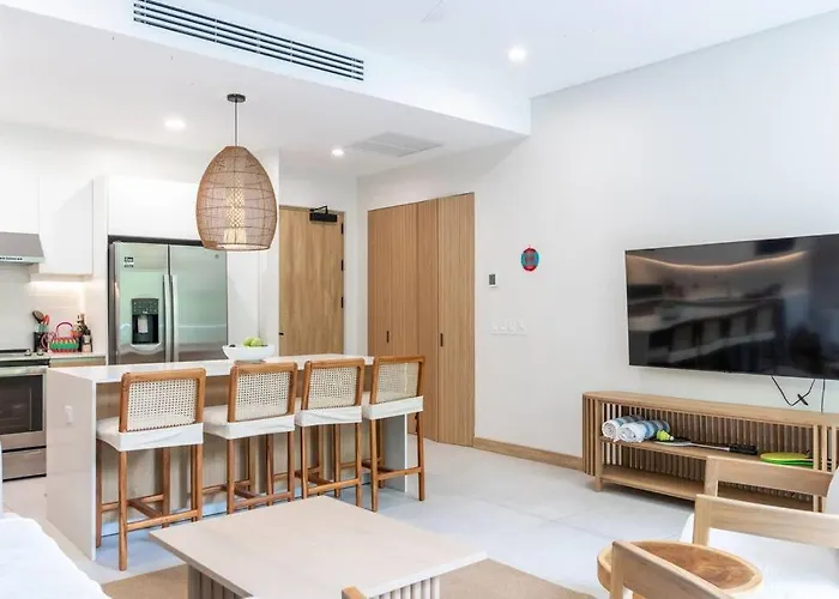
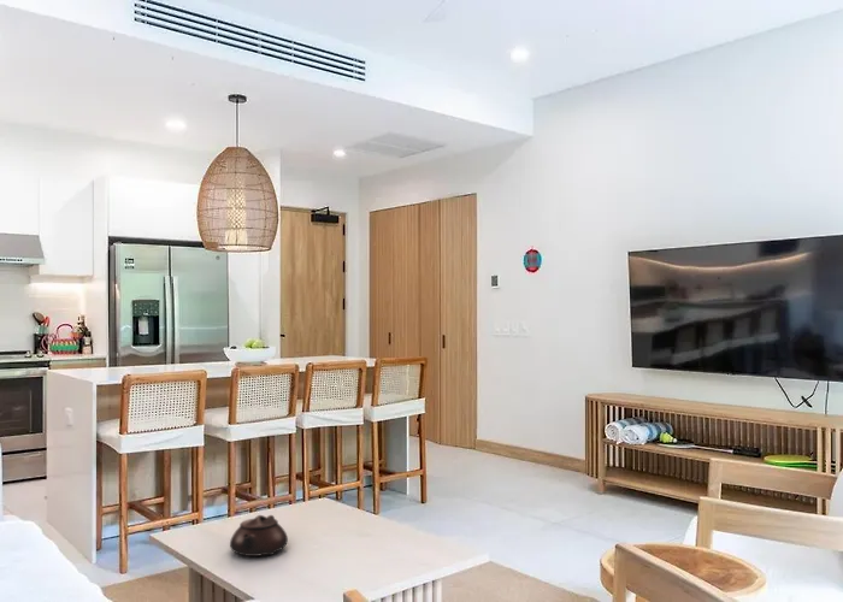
+ teapot [229,514,289,557]
